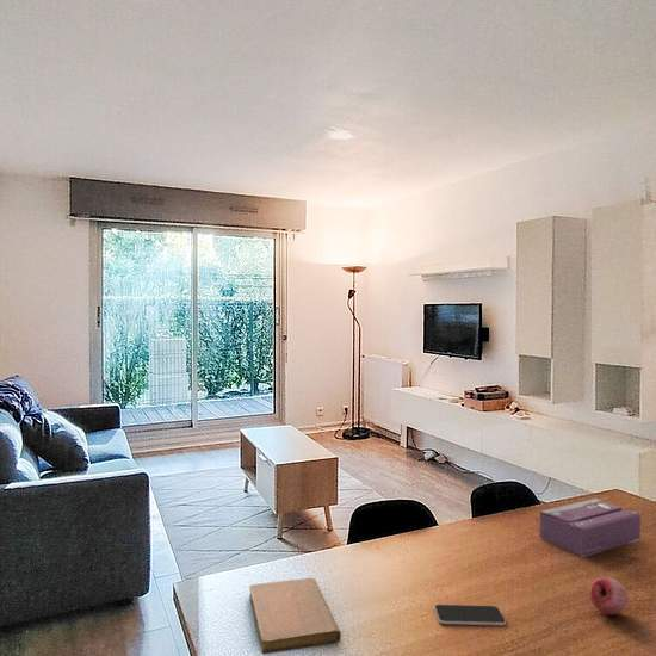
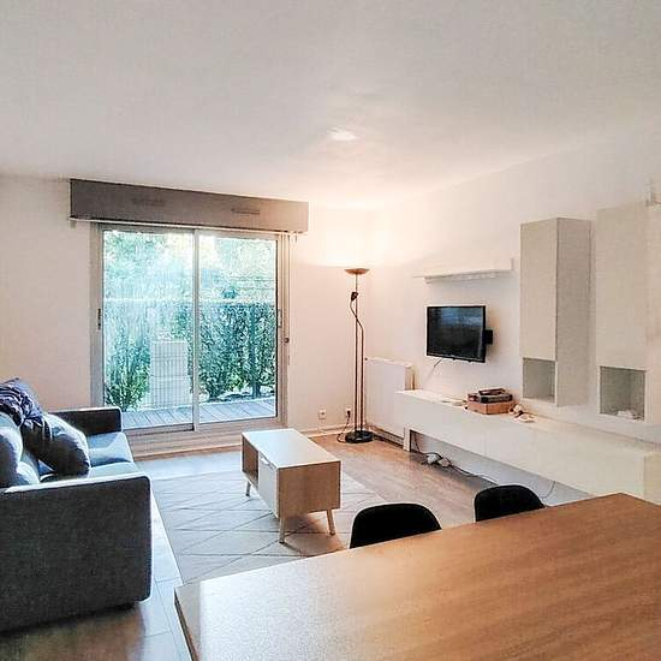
- smartphone [433,604,507,626]
- fruit [588,576,630,615]
- notebook [248,577,342,656]
- tissue box [539,497,642,558]
